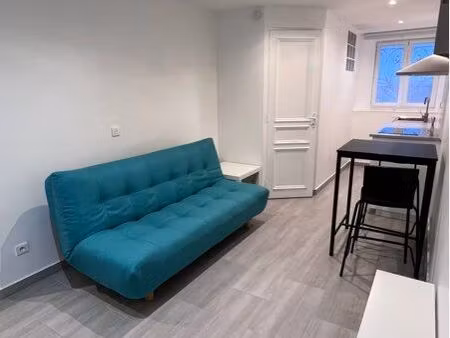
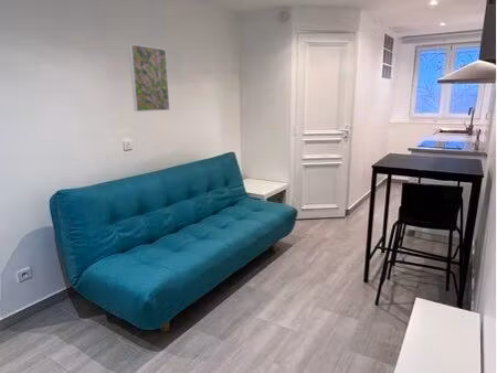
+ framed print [127,43,171,113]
